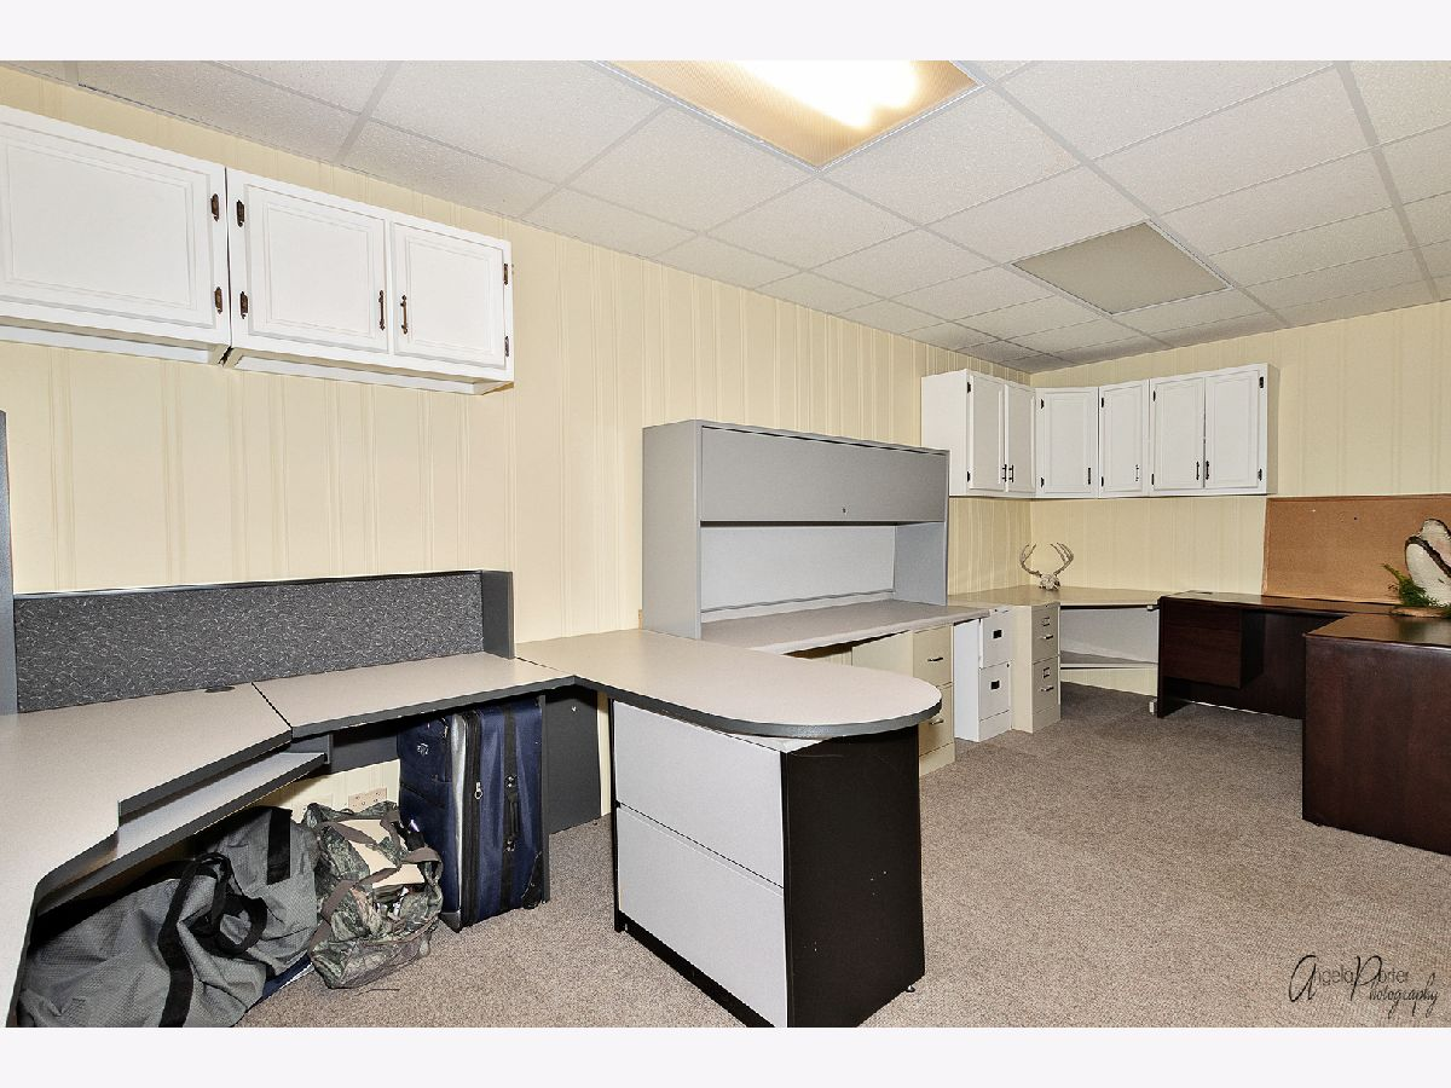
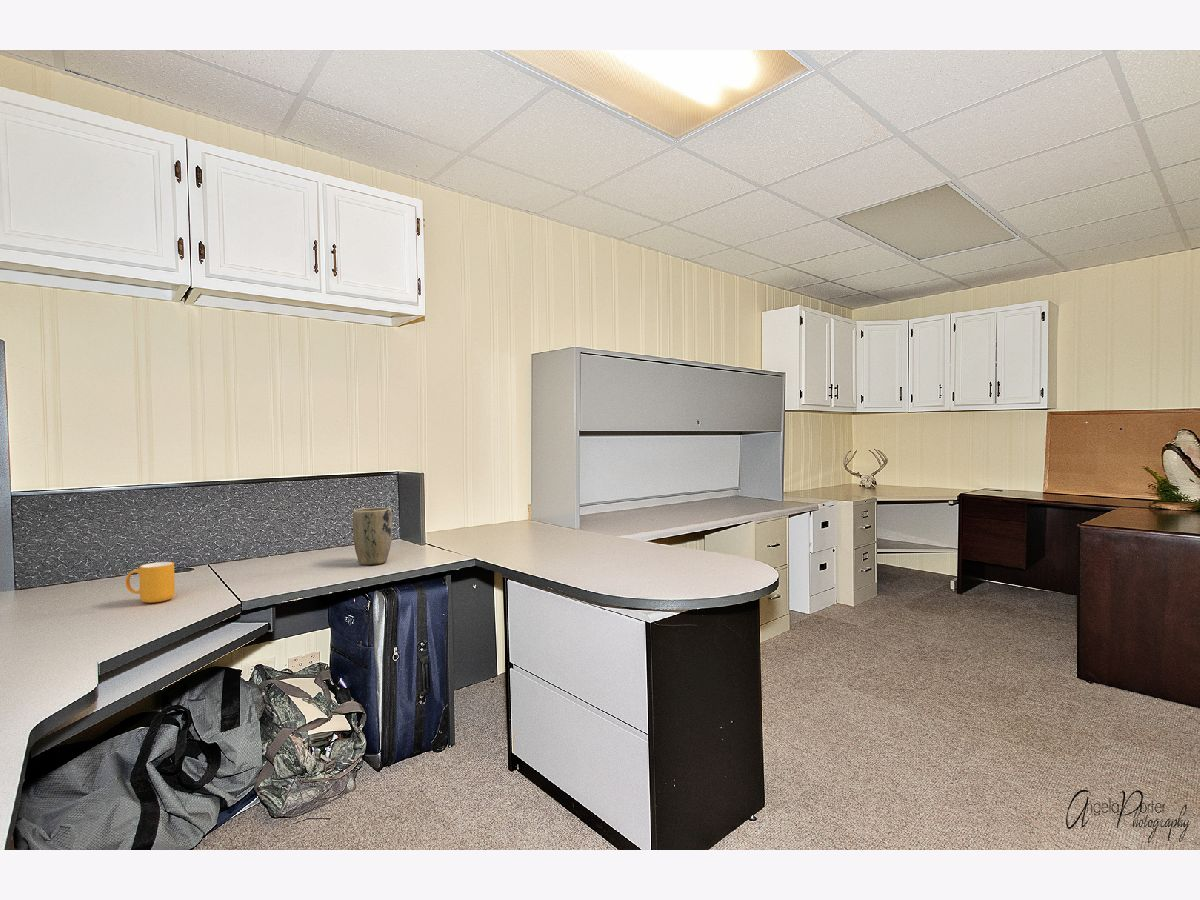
+ plant pot [352,506,393,566]
+ mug [124,561,176,604]
